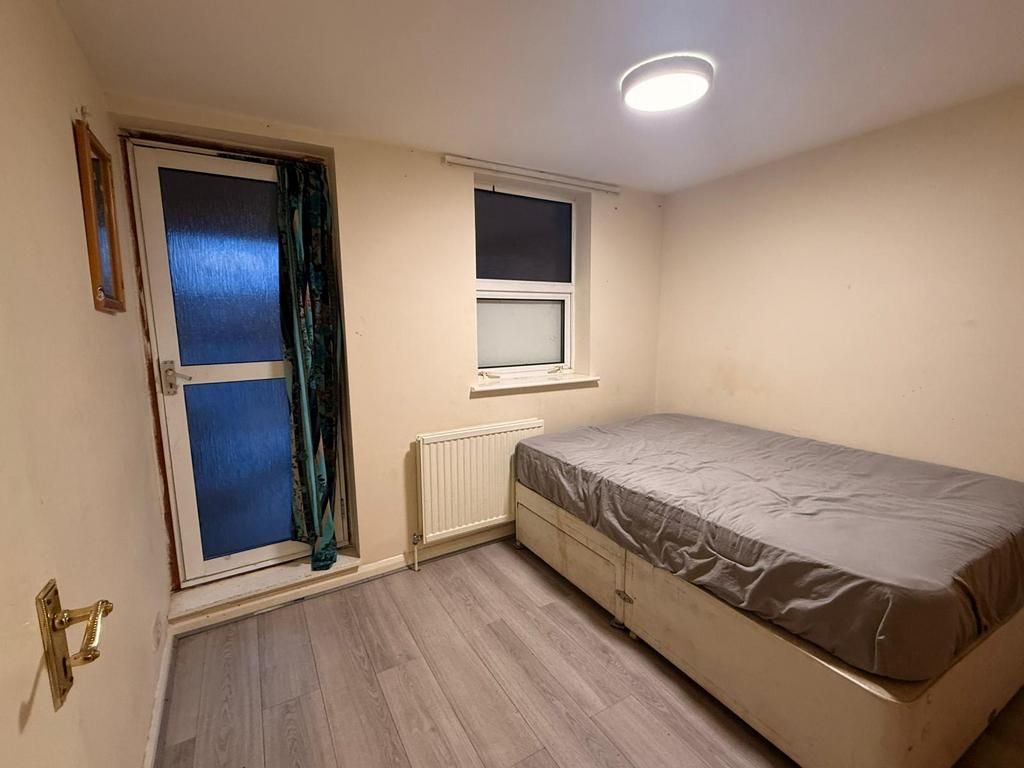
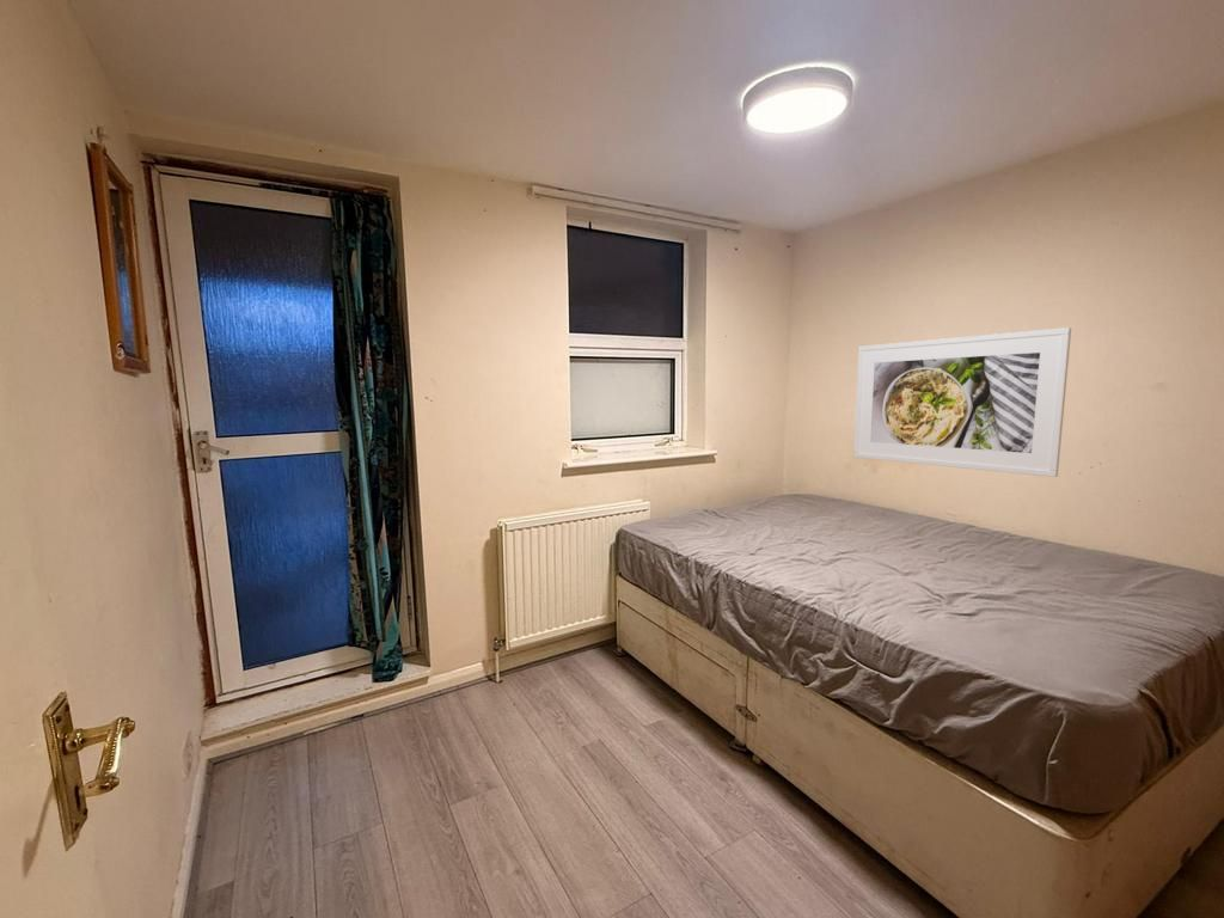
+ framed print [852,326,1072,478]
